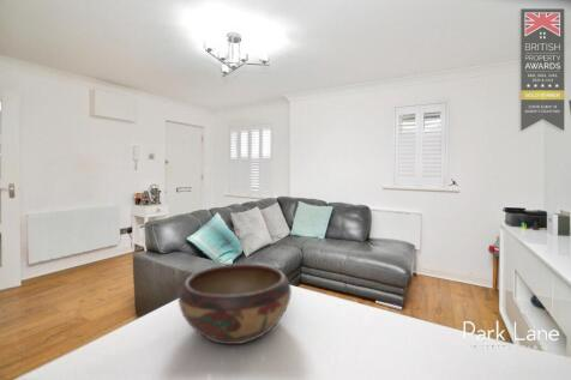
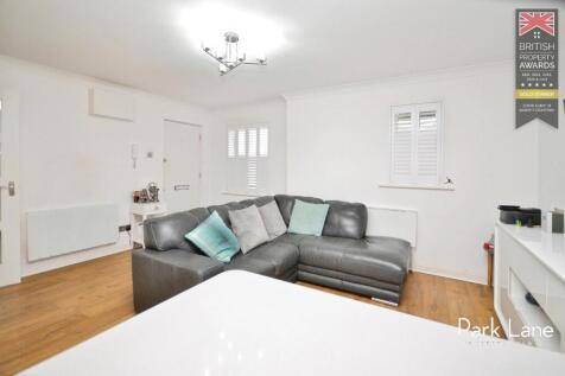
- decorative bowl [178,263,293,345]
